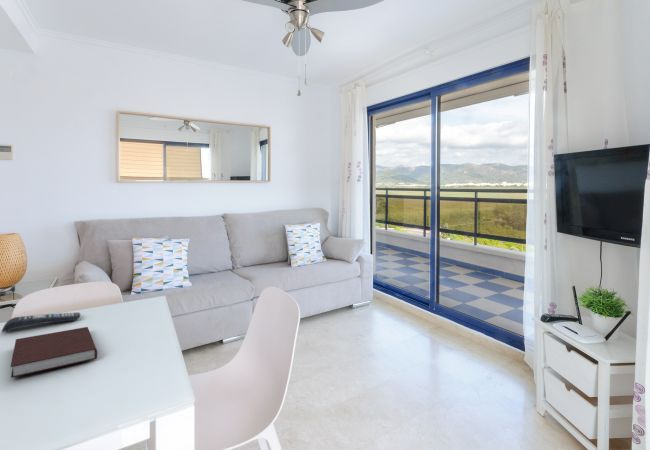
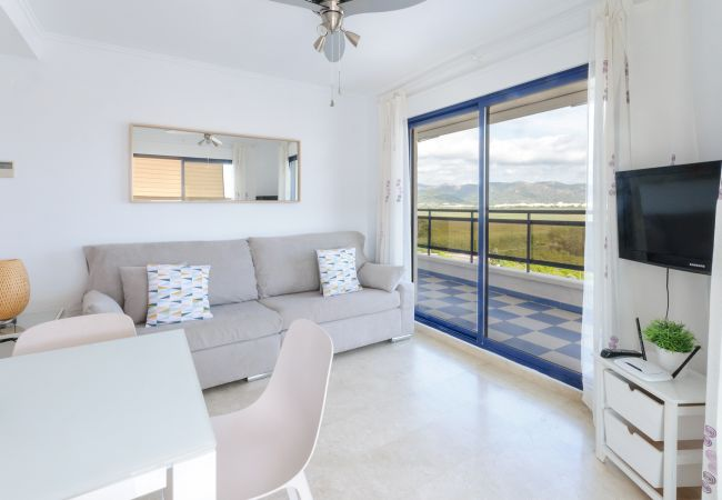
- remote control [1,312,81,333]
- notebook [9,326,98,379]
